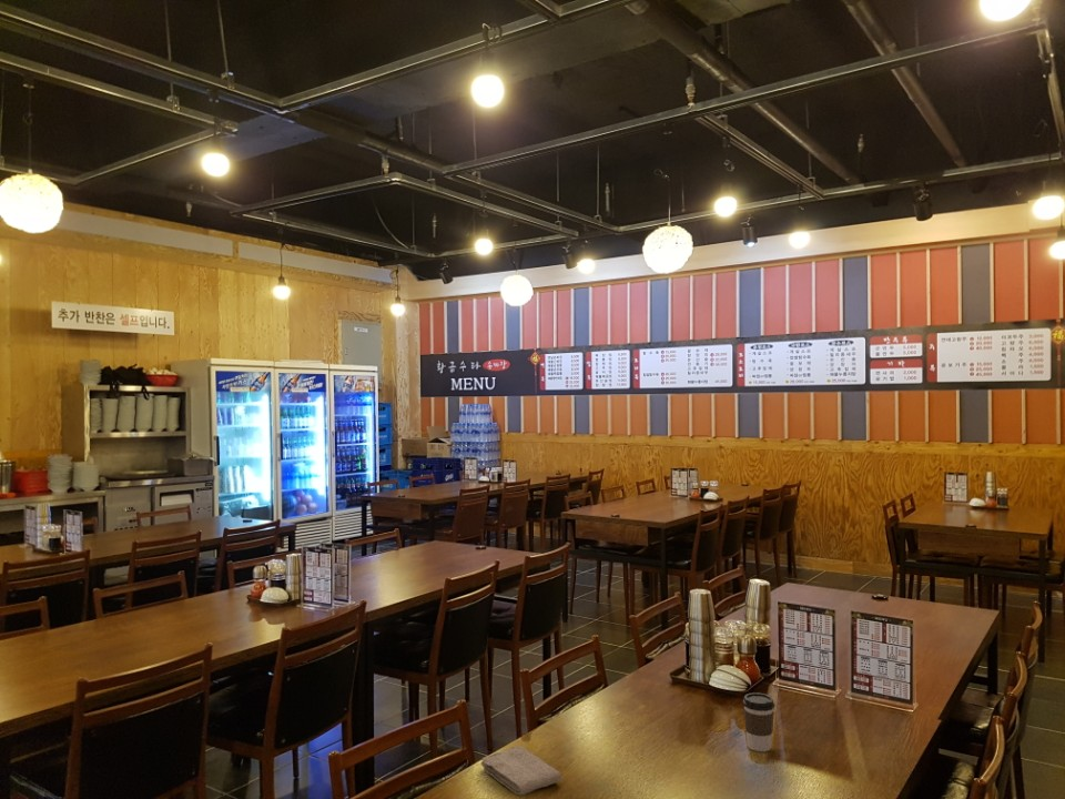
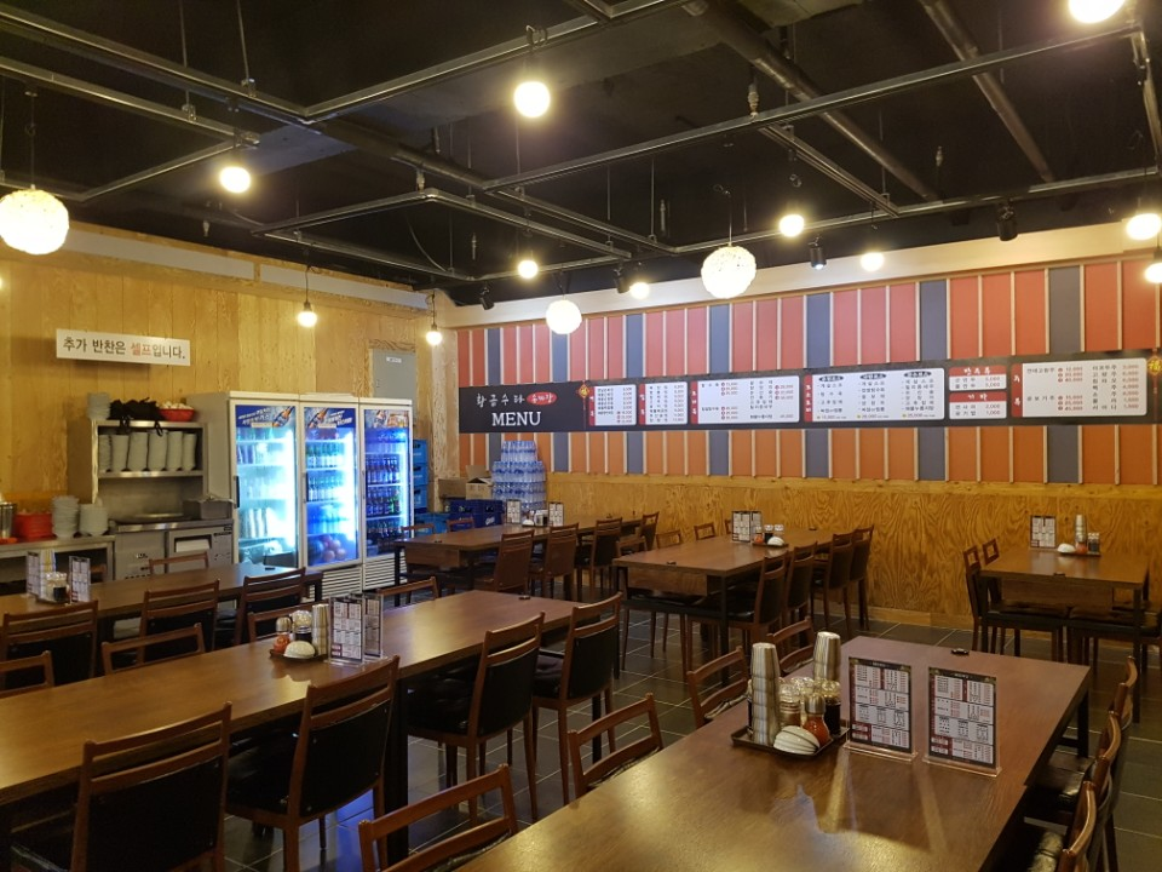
- coffee cup [742,692,775,752]
- washcloth [479,745,562,796]
